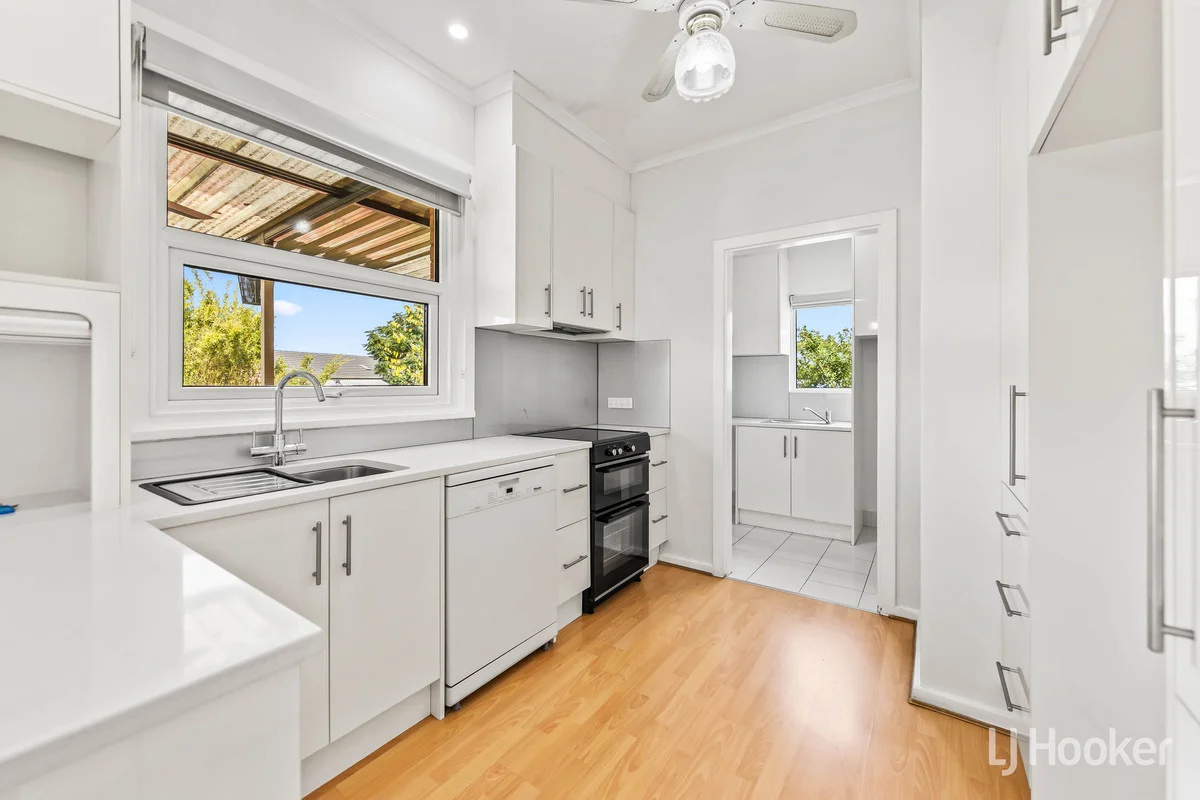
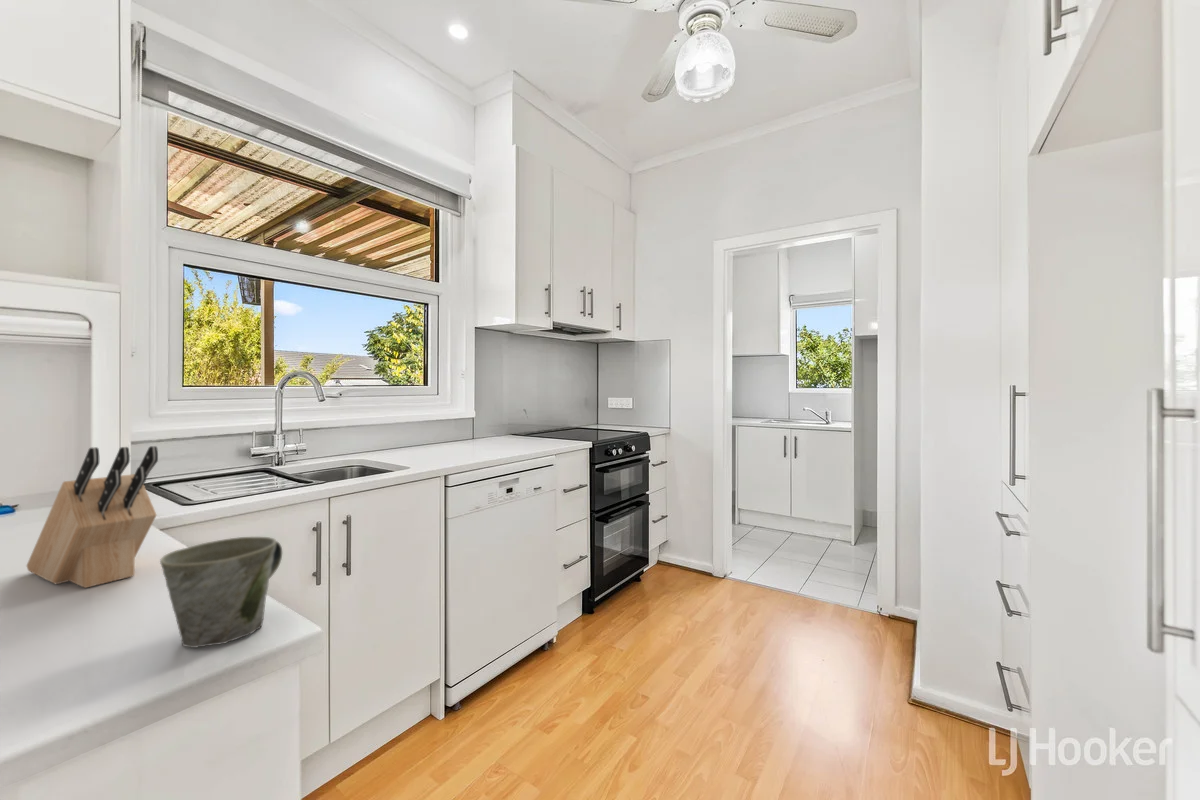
+ knife block [25,445,159,589]
+ mug [159,536,283,649]
